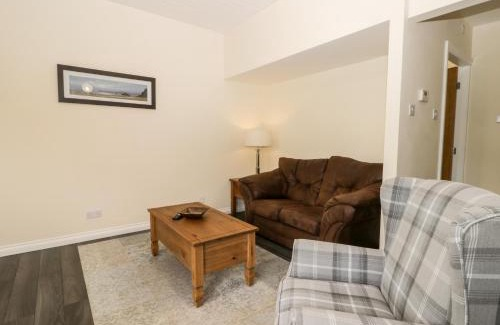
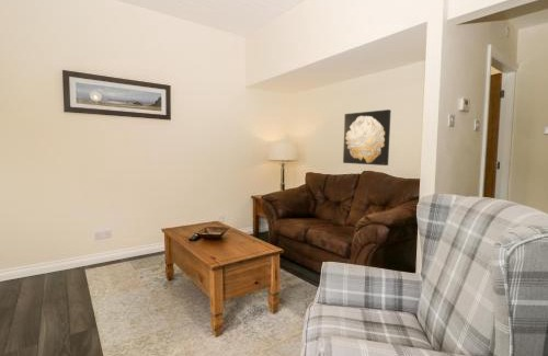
+ wall art [342,108,392,166]
